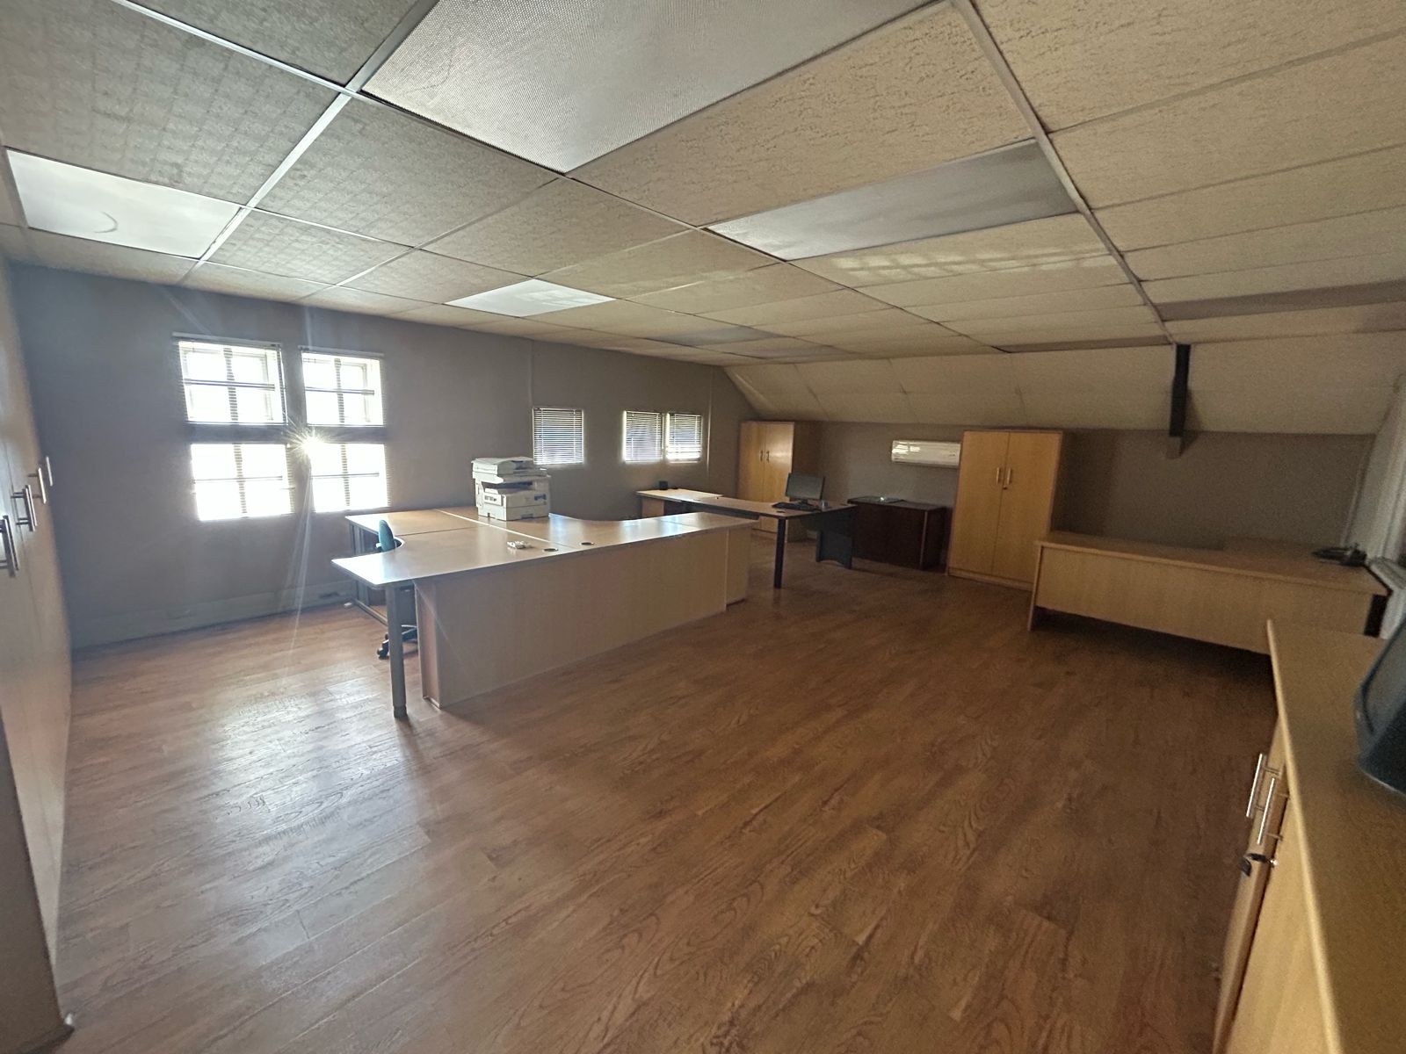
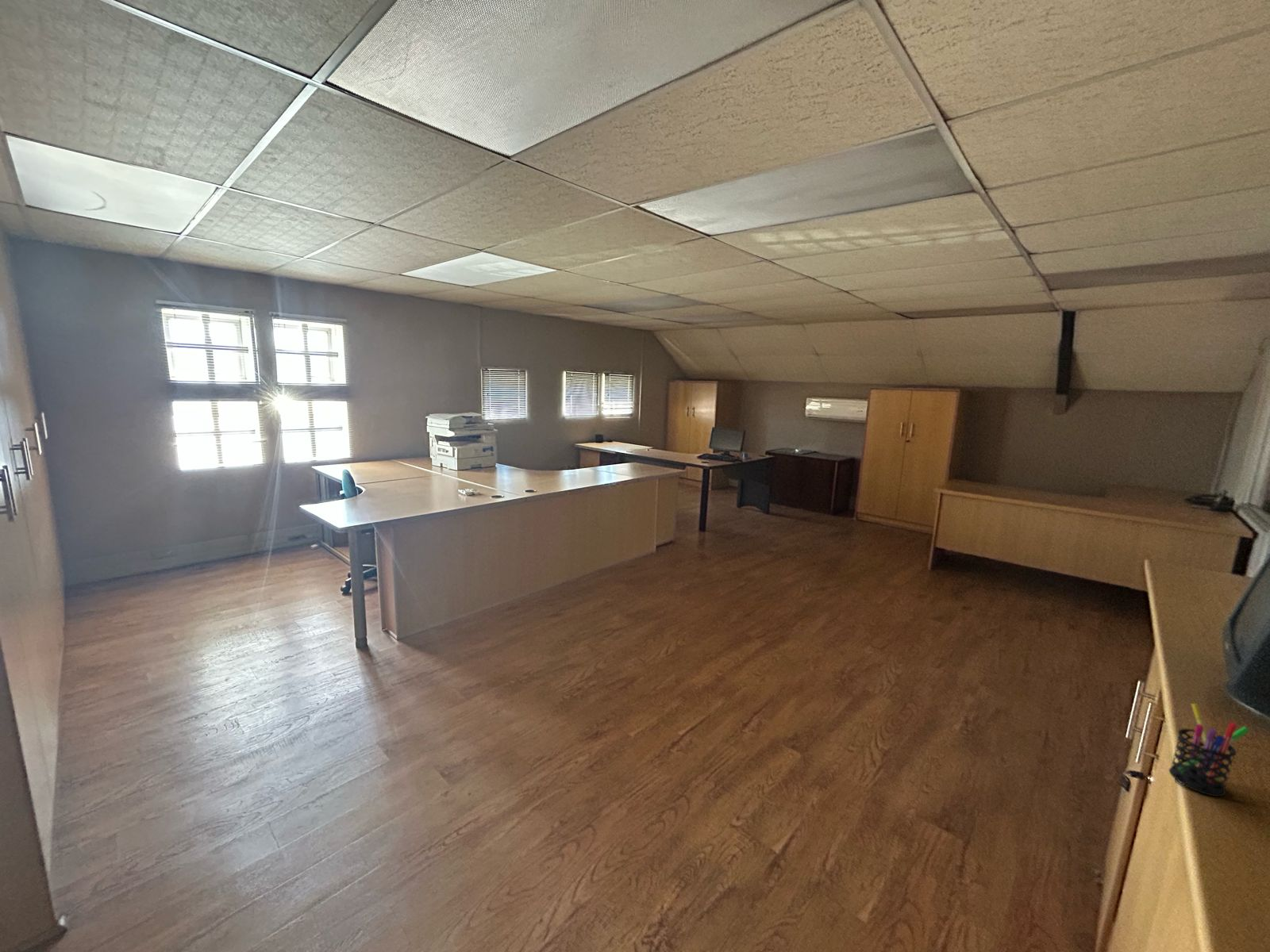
+ pen holder [1168,703,1251,797]
